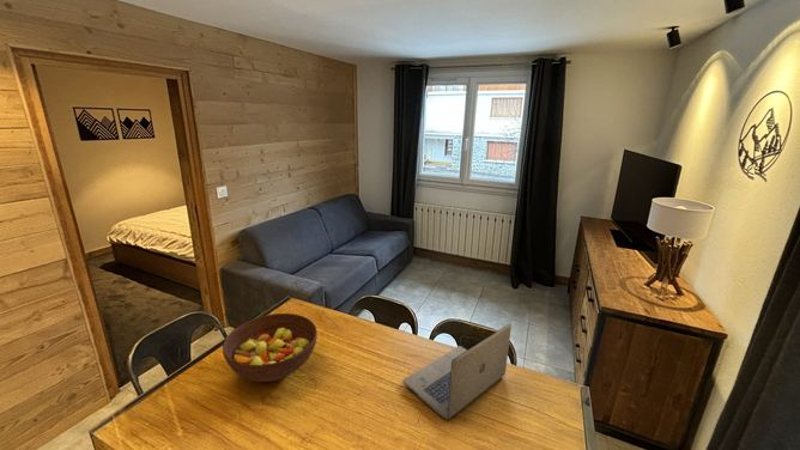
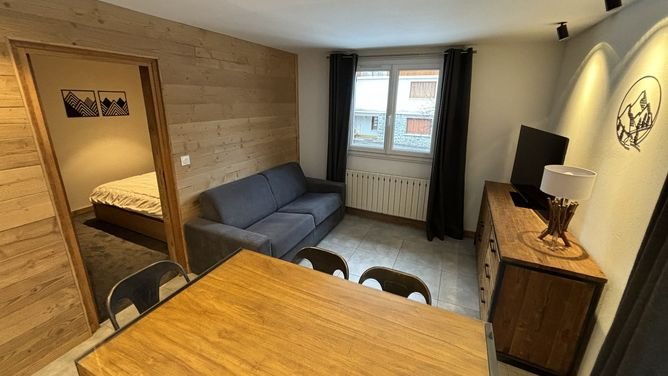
- laptop [401,322,513,420]
- fruit bowl [222,312,319,383]
